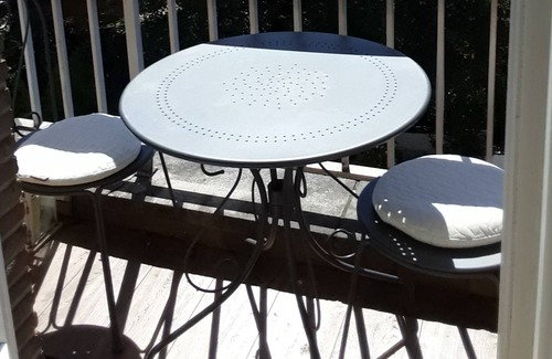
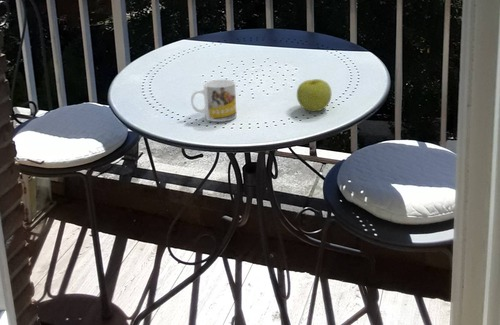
+ apple [296,78,333,112]
+ mug [190,78,237,123]
